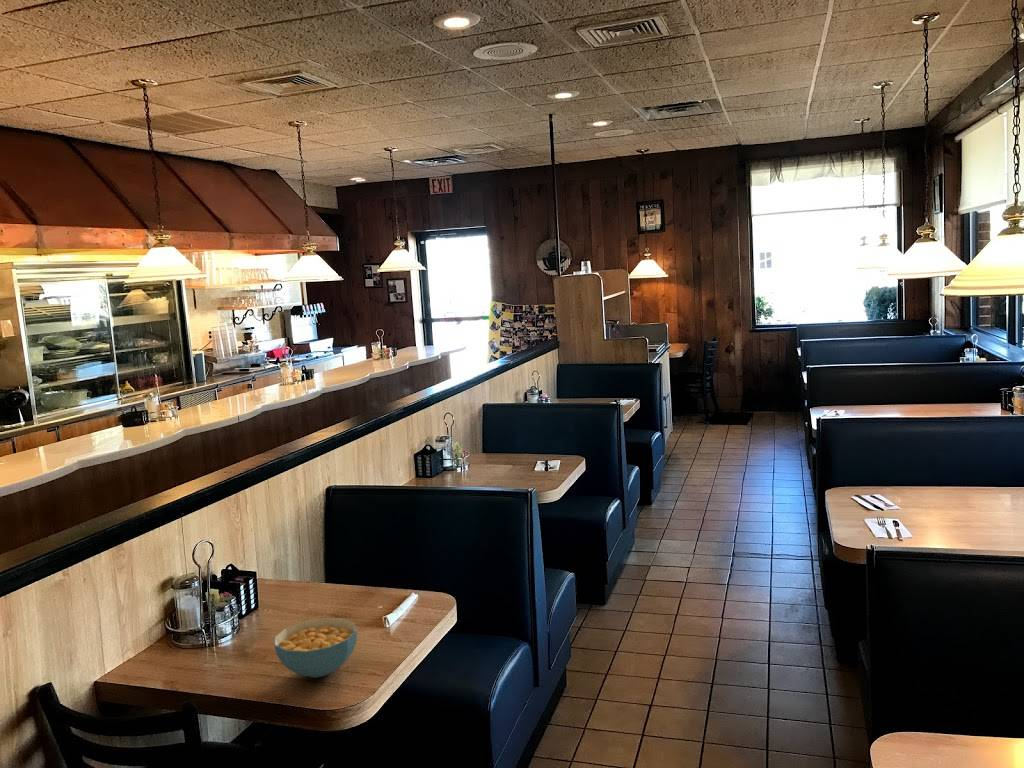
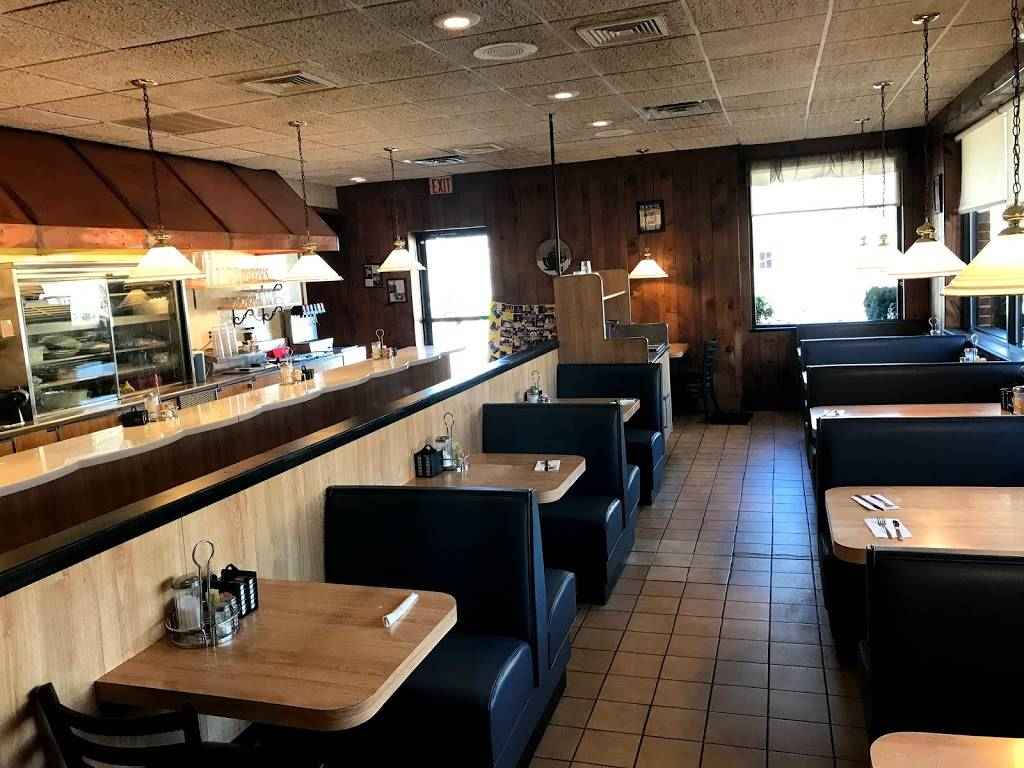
- cereal bowl [273,617,358,679]
